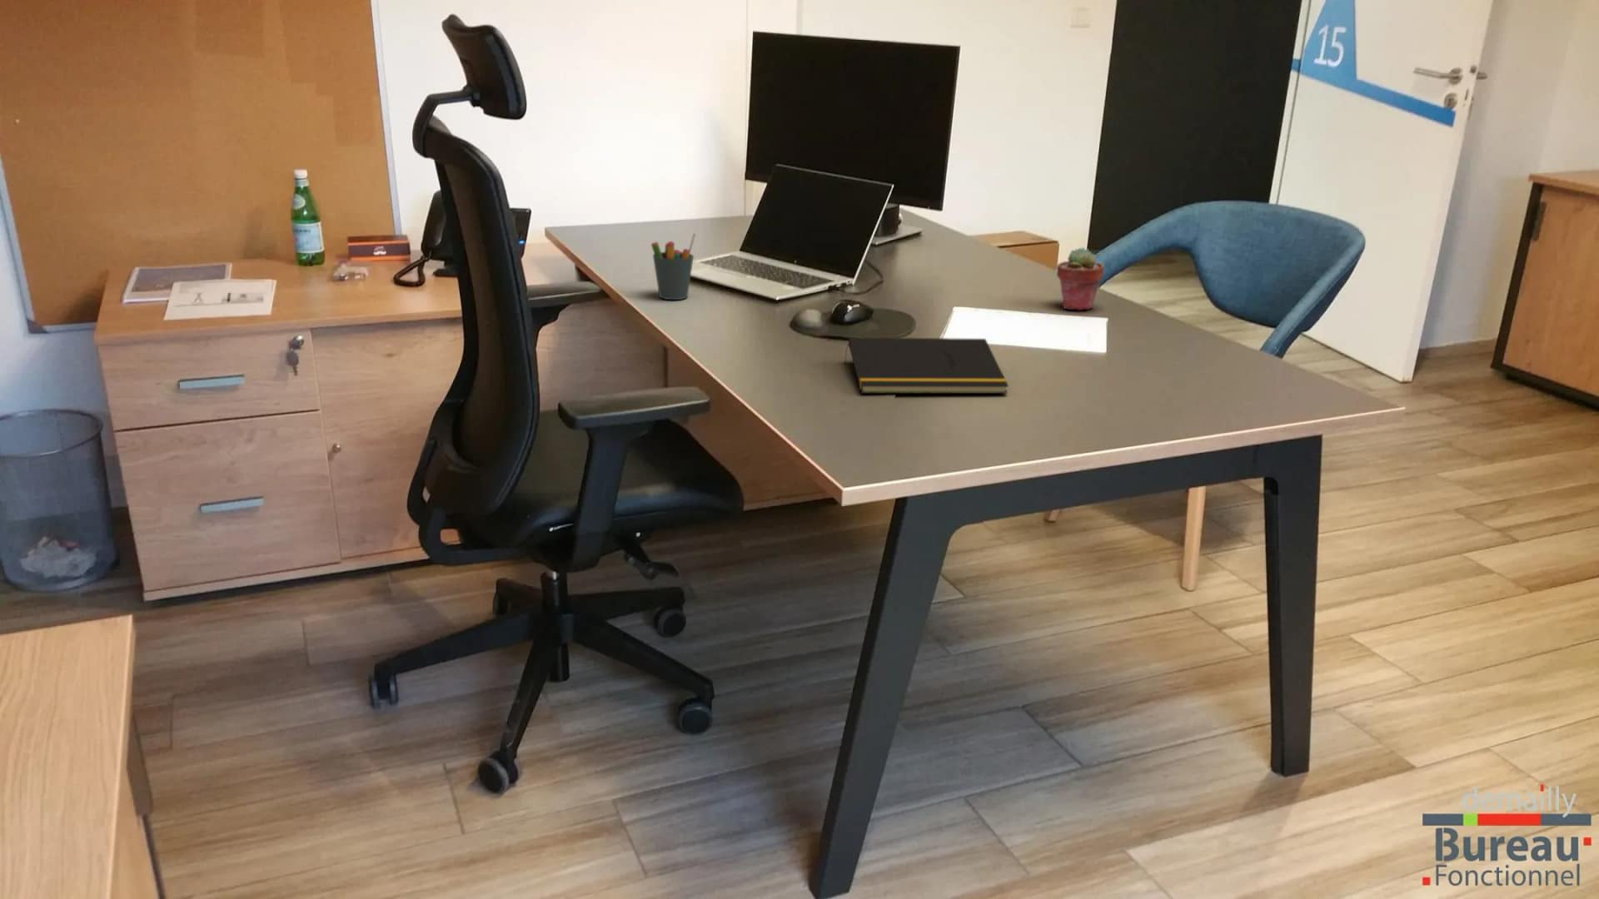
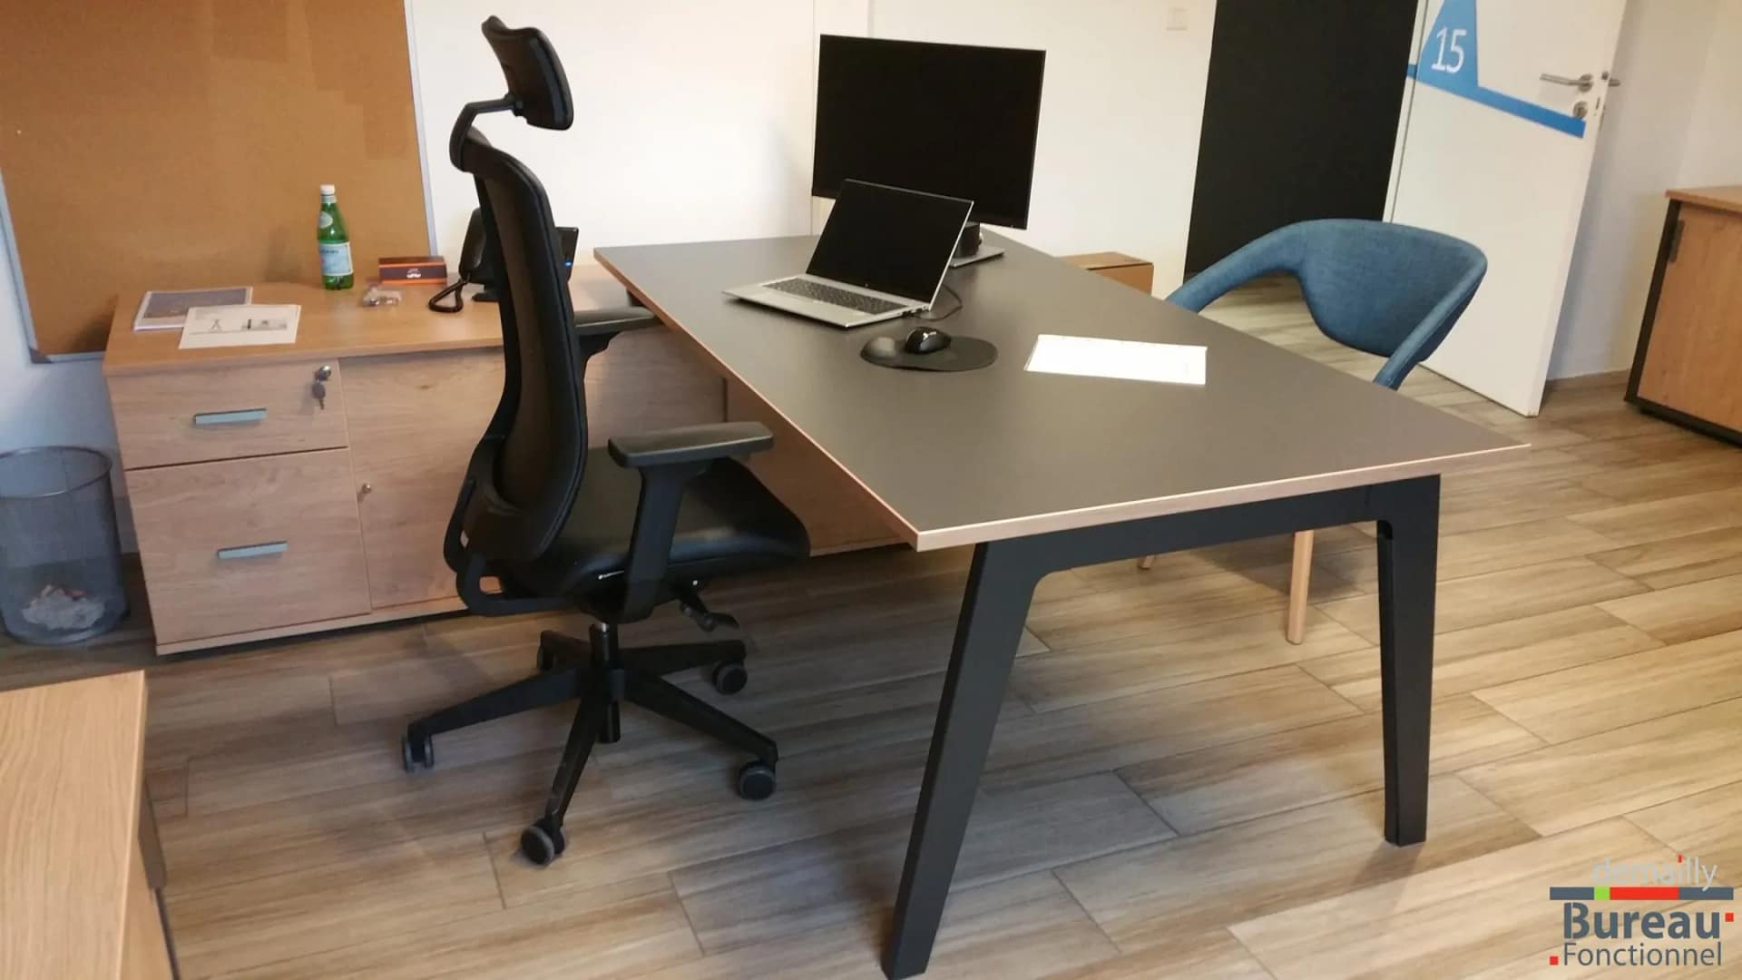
- pen holder [650,232,696,301]
- potted succulent [1056,246,1105,311]
- notepad [843,337,1009,394]
